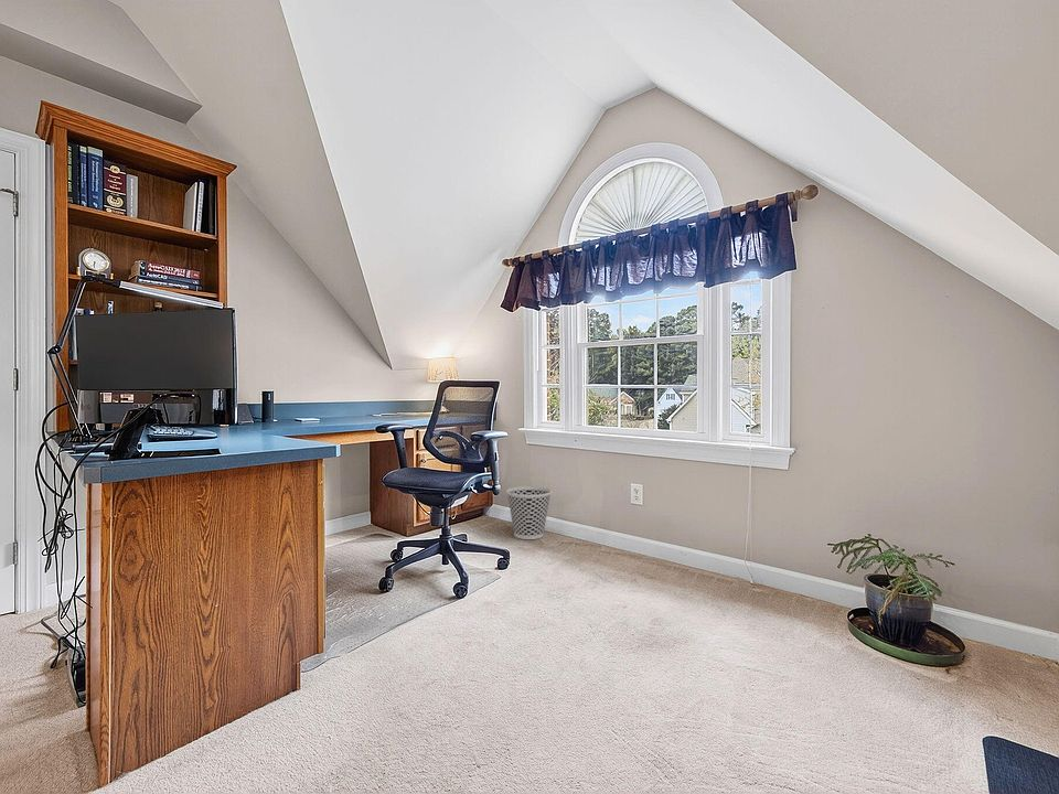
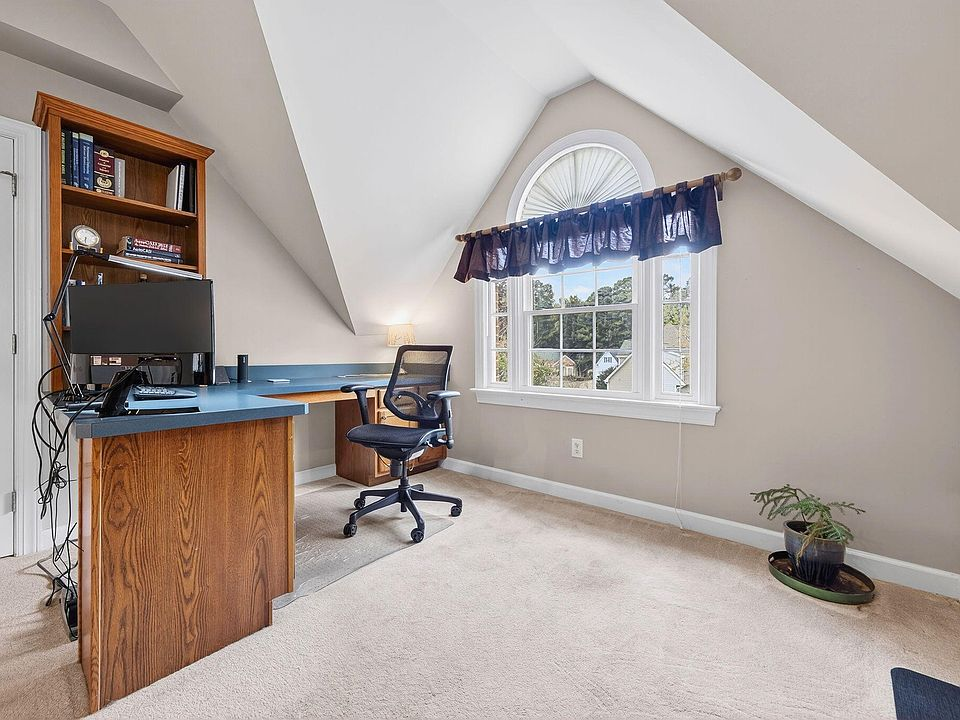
- wastebasket [505,485,553,540]
